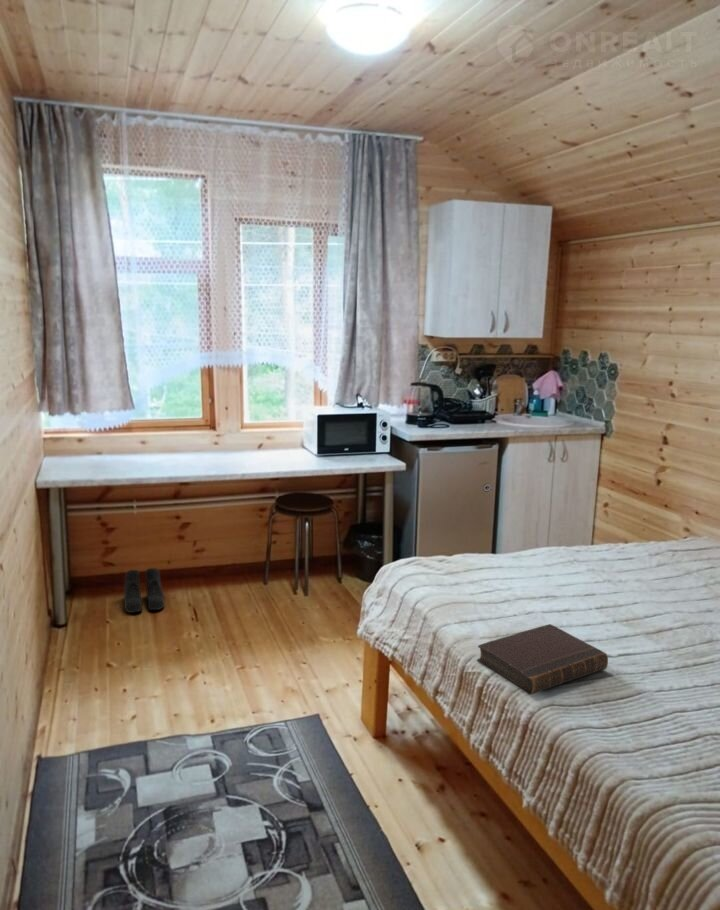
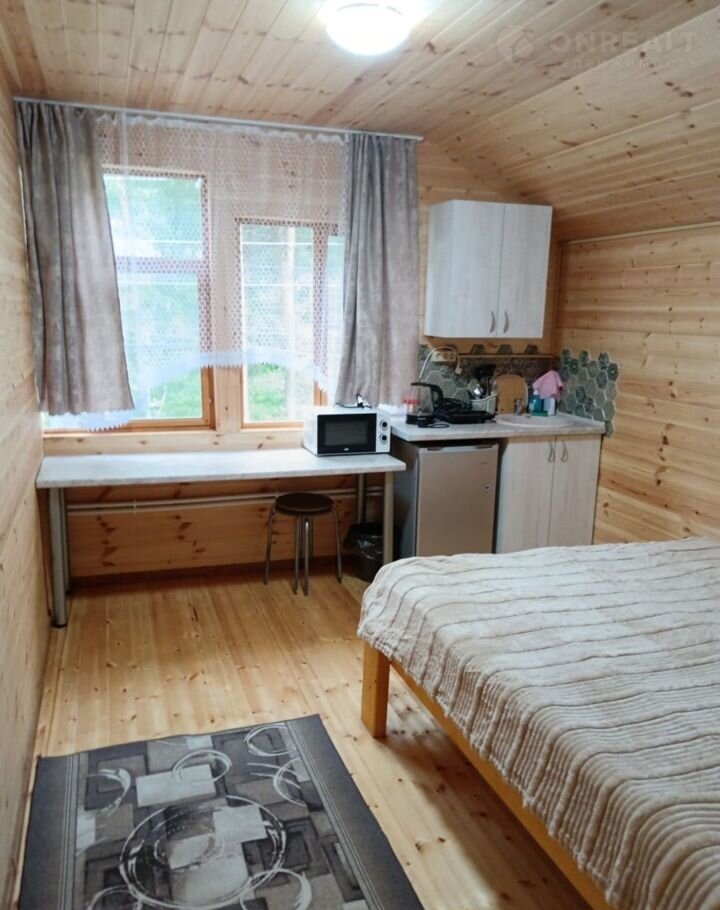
- boots [123,567,166,614]
- book [476,623,609,696]
